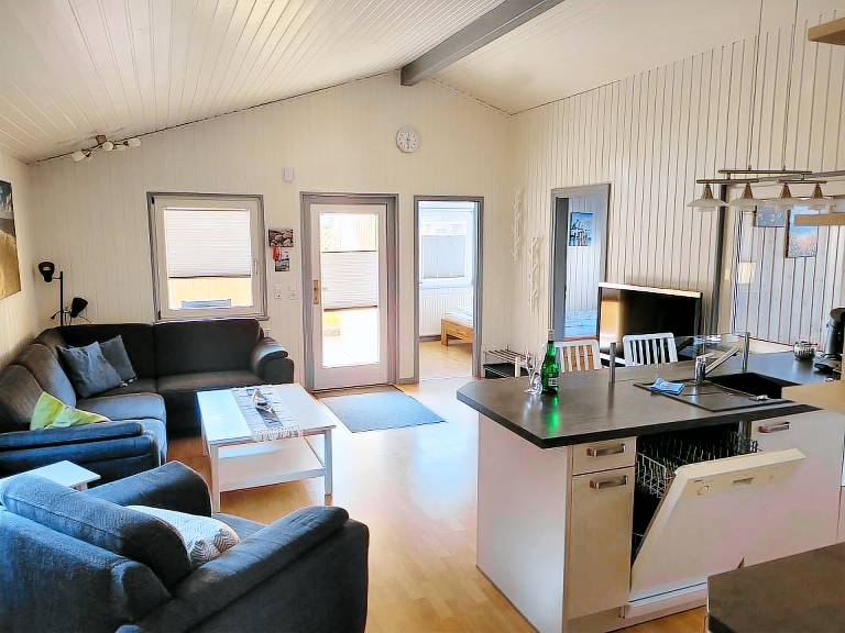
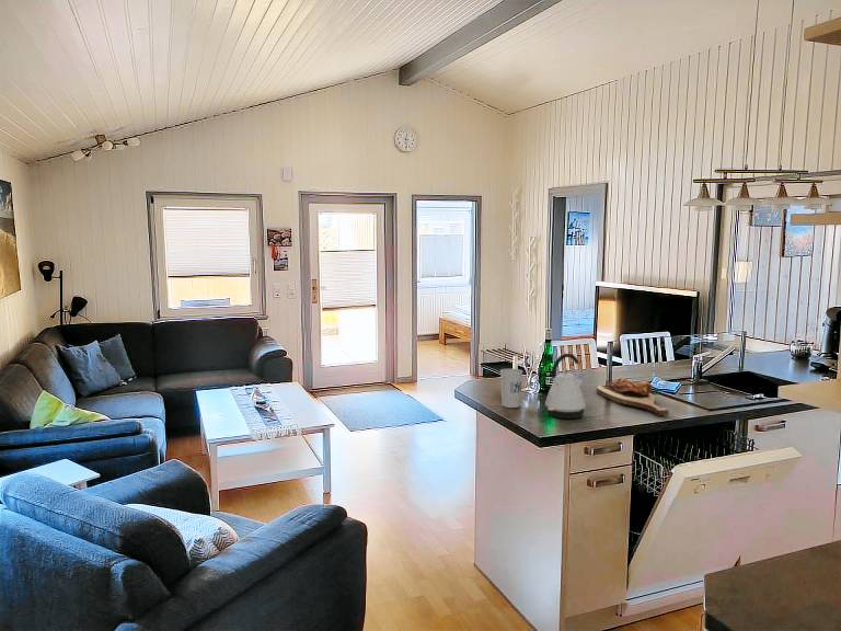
+ kettle [544,353,587,420]
+ cup [499,368,523,409]
+ cutting board [596,377,670,416]
